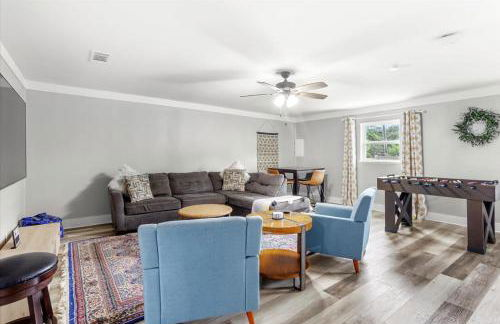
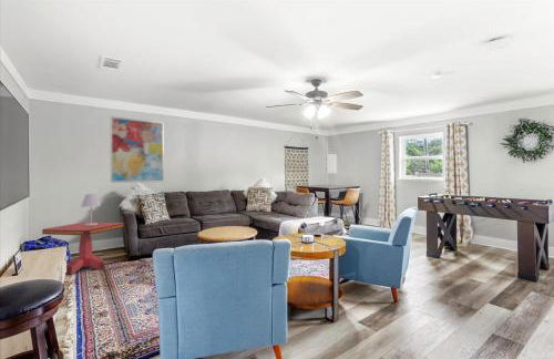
+ wall art [109,115,165,184]
+ side table [41,222,125,275]
+ table lamp [80,193,102,226]
